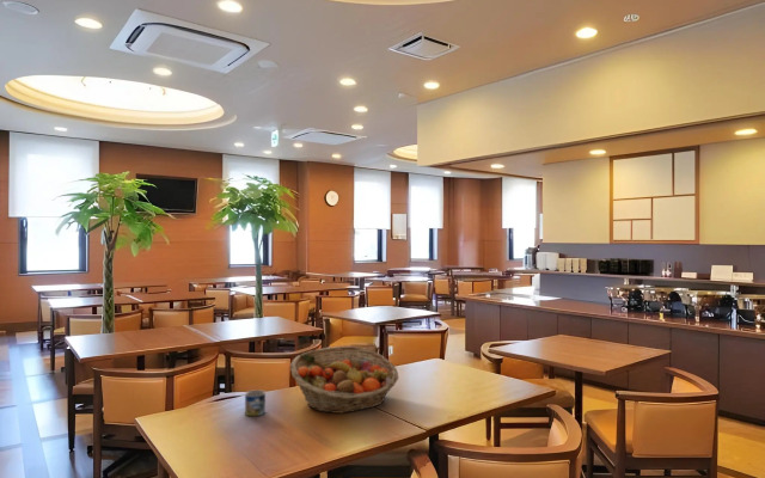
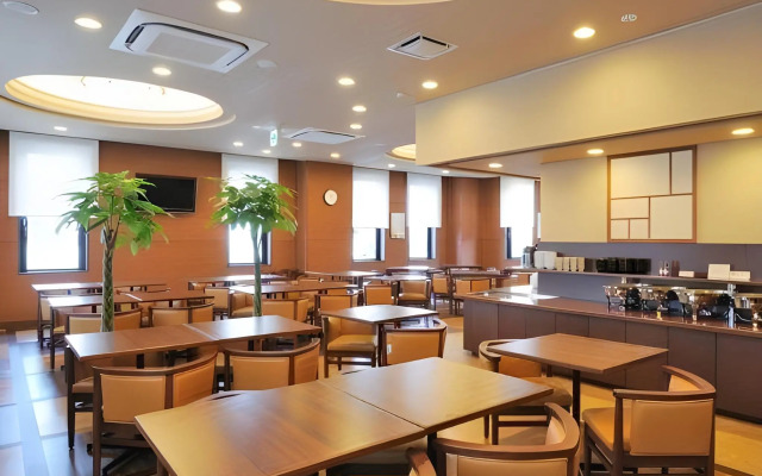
- mug [244,388,267,417]
- fruit basket [289,345,399,415]
